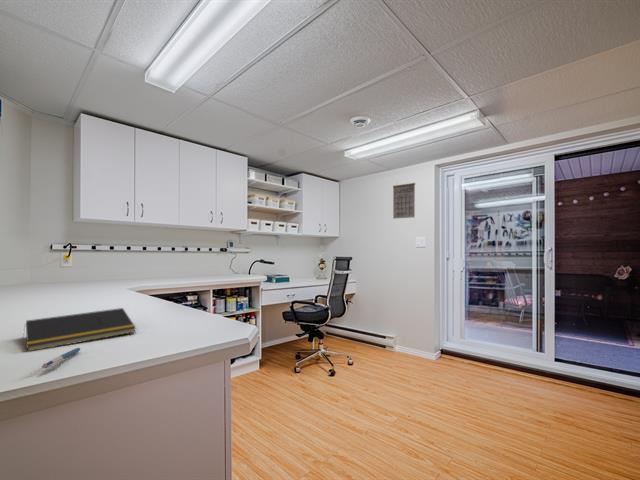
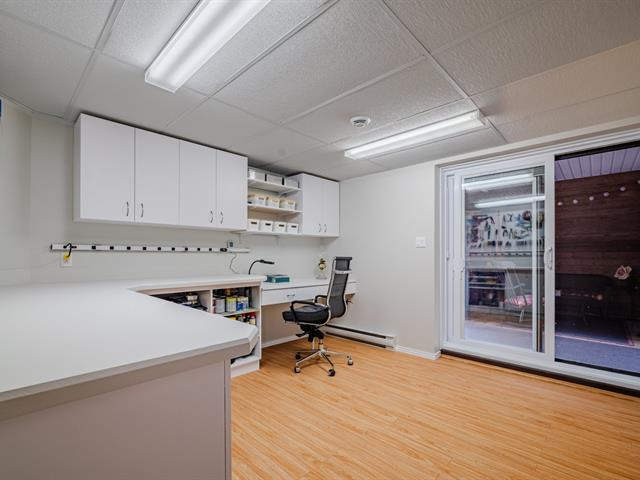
- pen [41,347,81,369]
- calendar [392,182,416,220]
- notepad [22,307,137,352]
